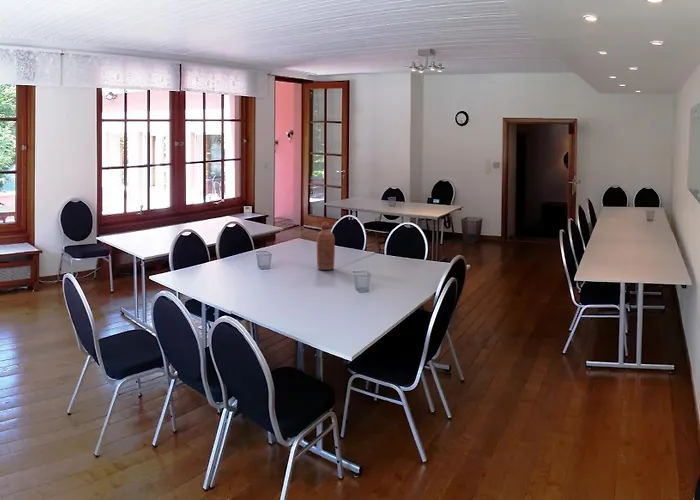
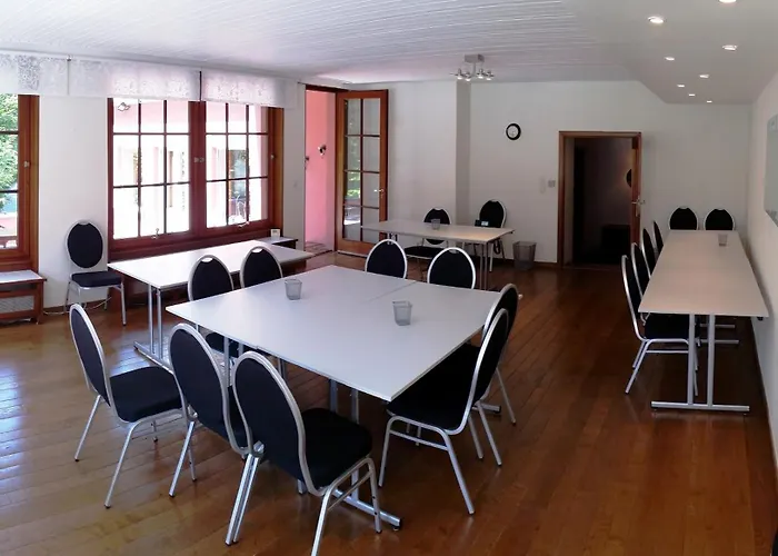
- bottle [316,220,336,271]
